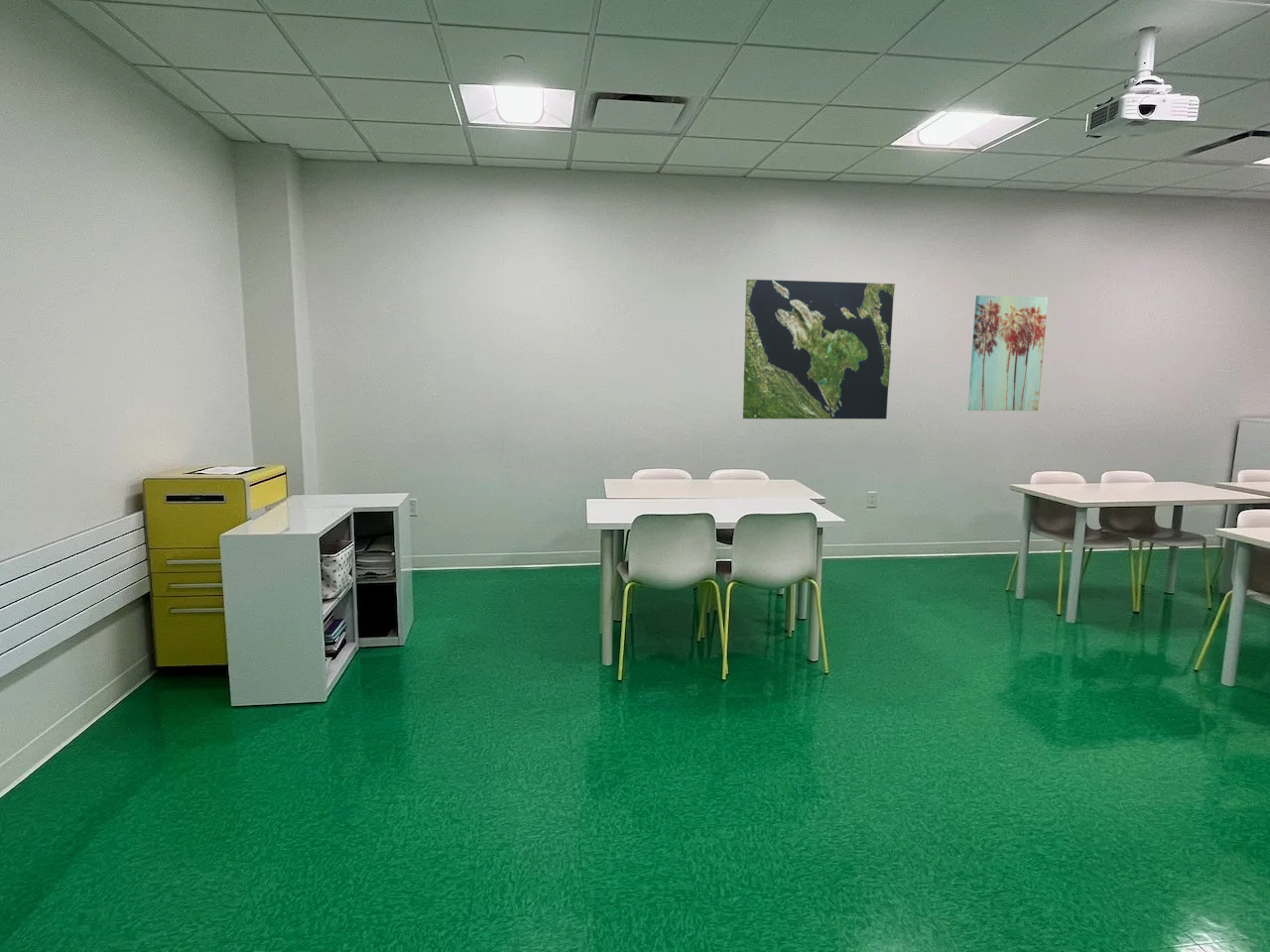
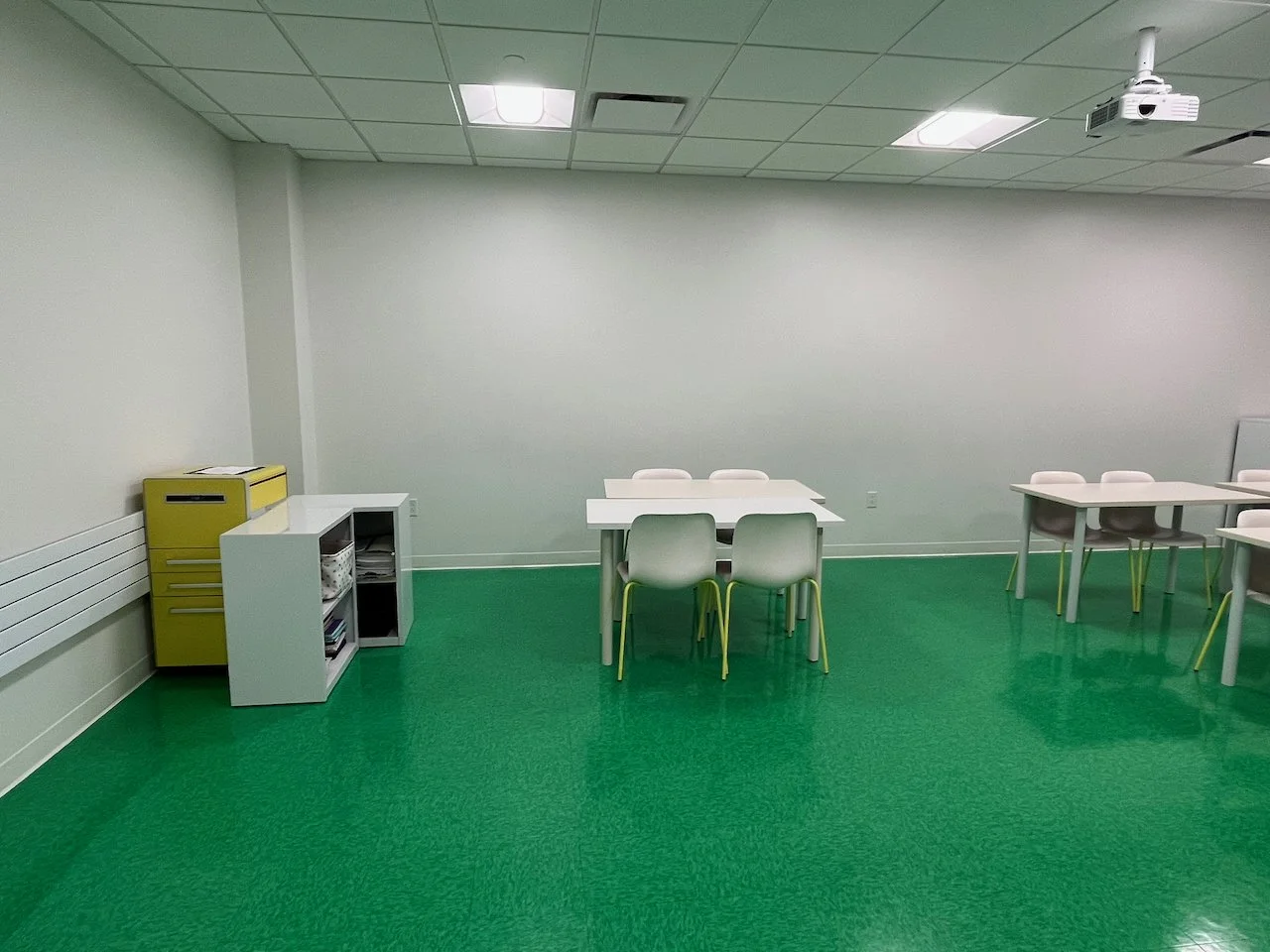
- world map [742,279,896,419]
- wall art [966,295,1049,412]
